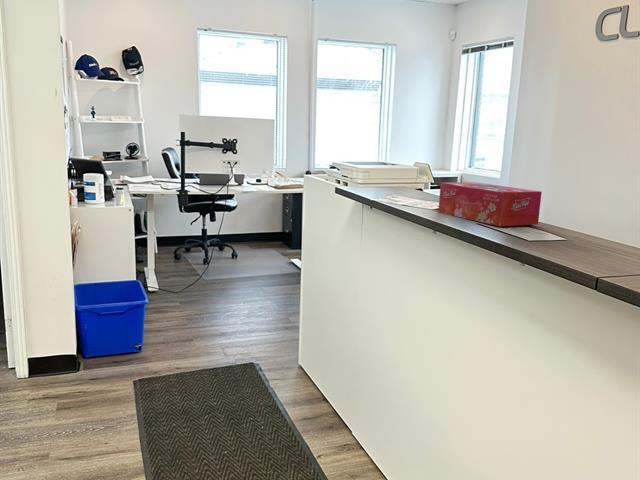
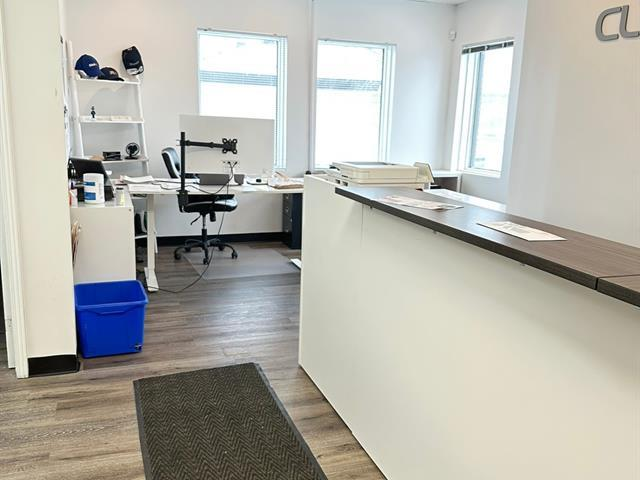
- tissue box [437,181,543,227]
